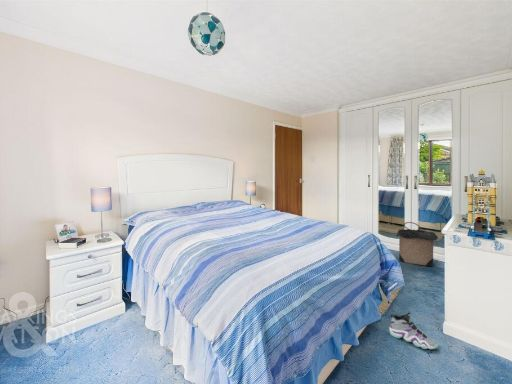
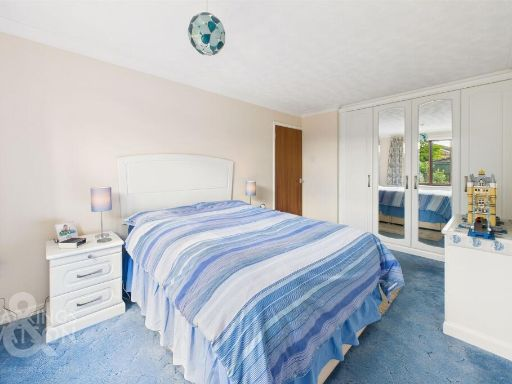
- laundry hamper [396,221,439,267]
- sneaker [388,311,440,350]
